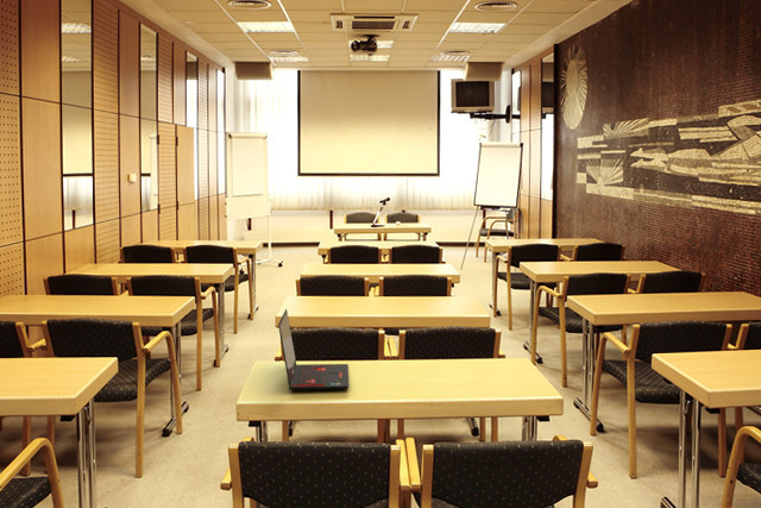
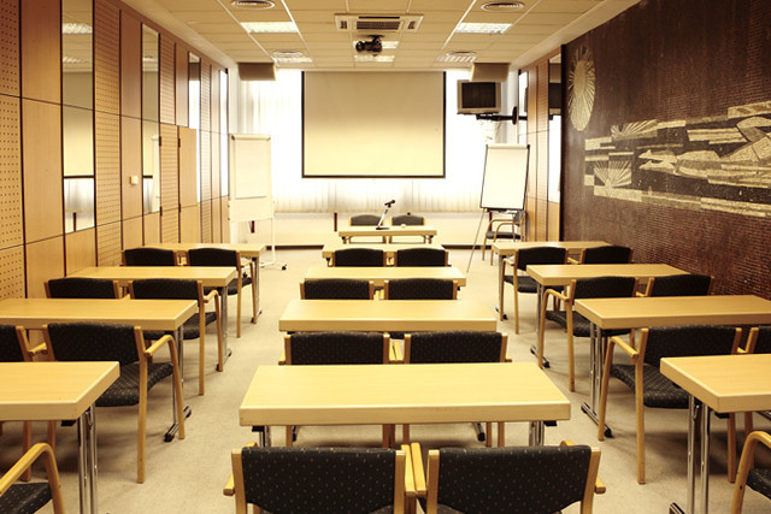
- laptop [277,308,350,391]
